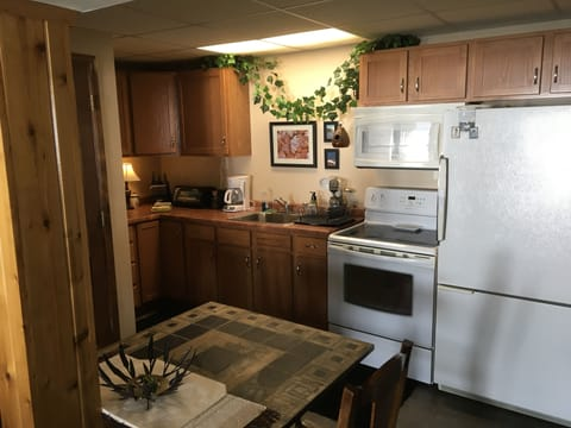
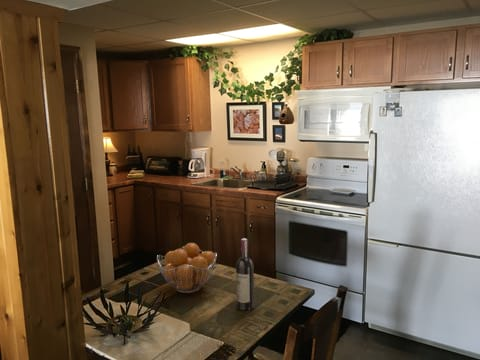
+ wine bottle [235,237,255,311]
+ fruit basket [156,242,218,294]
